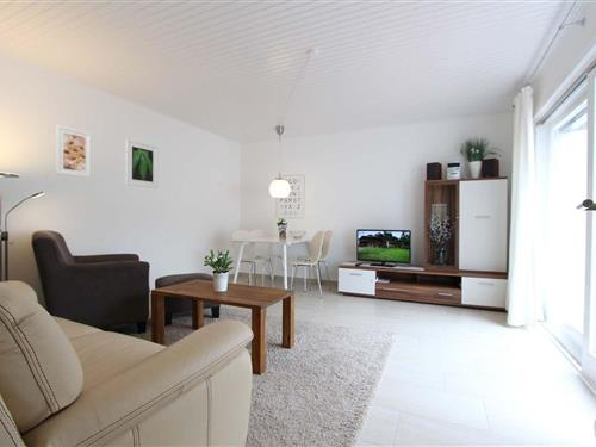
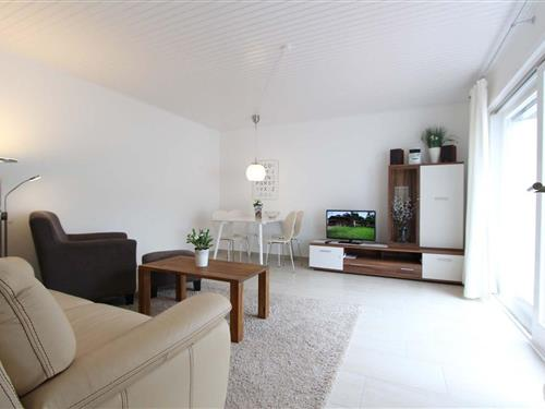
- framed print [55,124,92,179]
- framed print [124,138,160,190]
